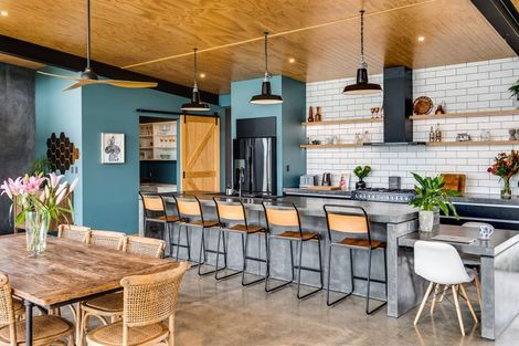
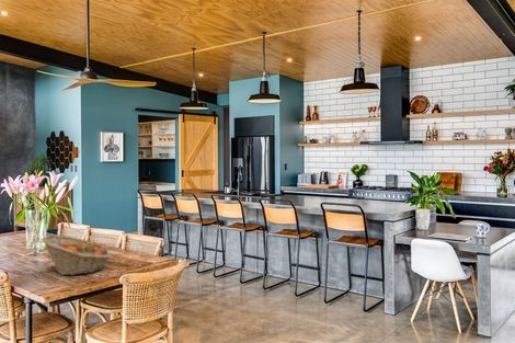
+ fruit basket [41,233,112,276]
